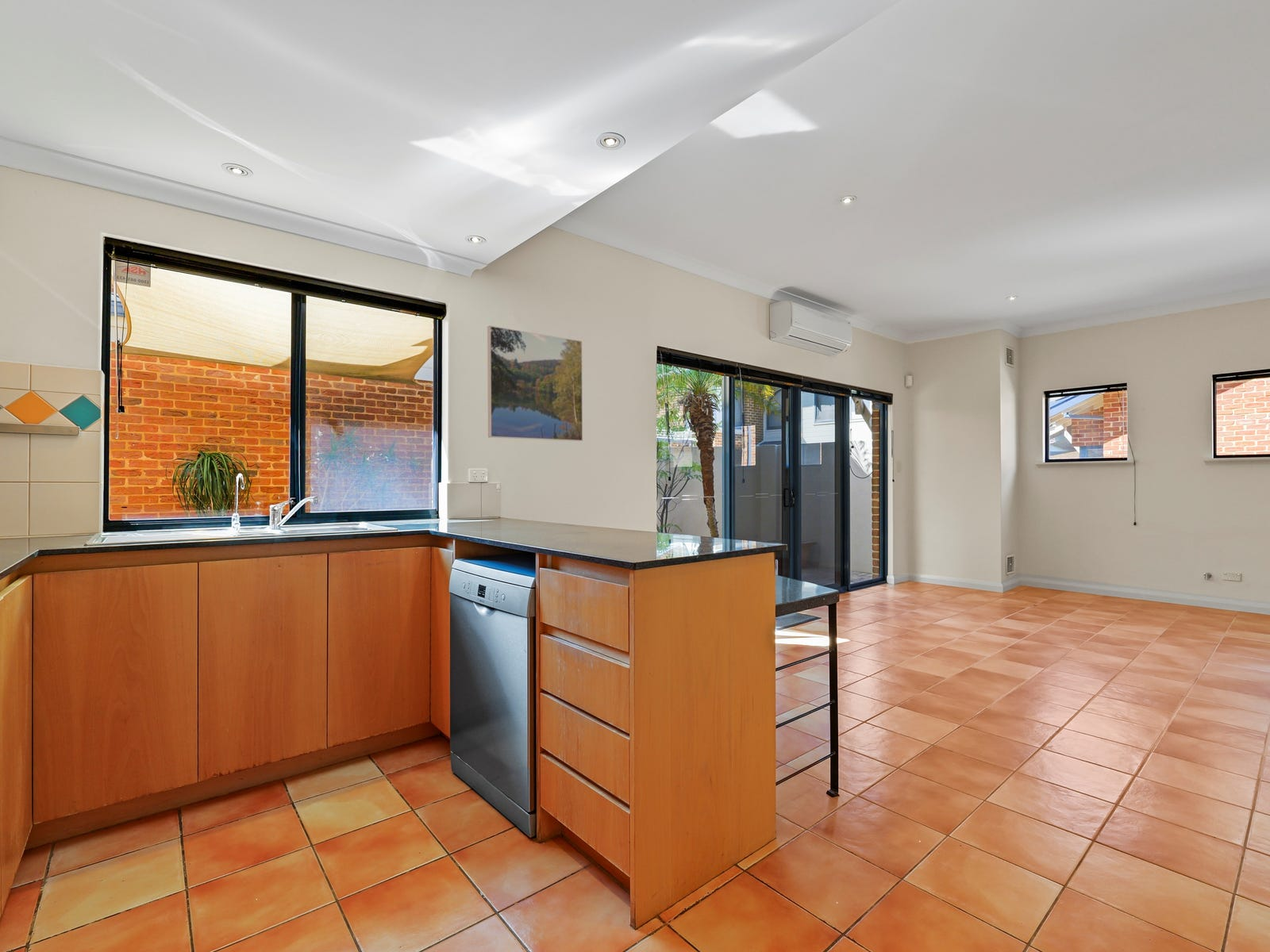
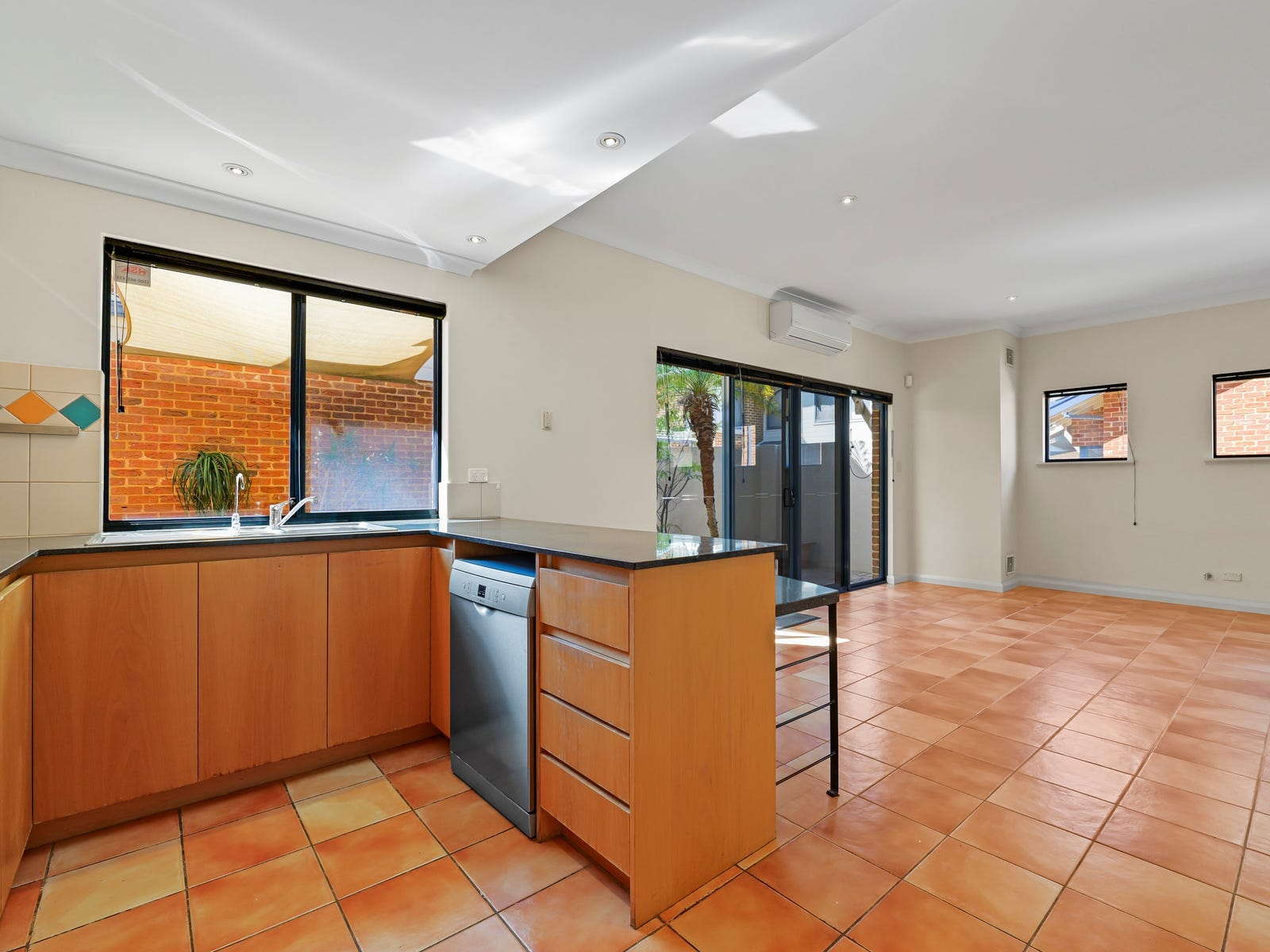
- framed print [487,325,583,442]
